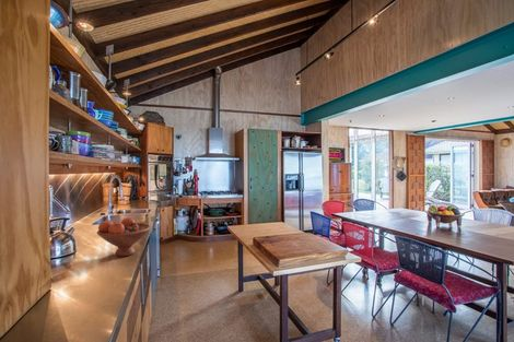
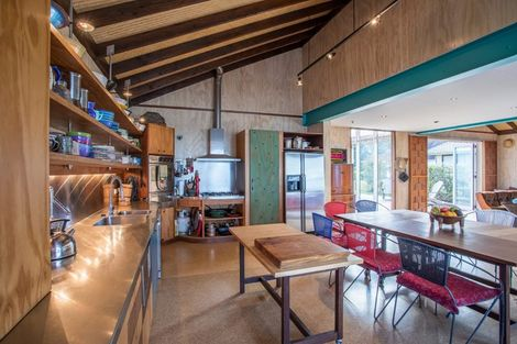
- fruit bowl [96,216,152,258]
